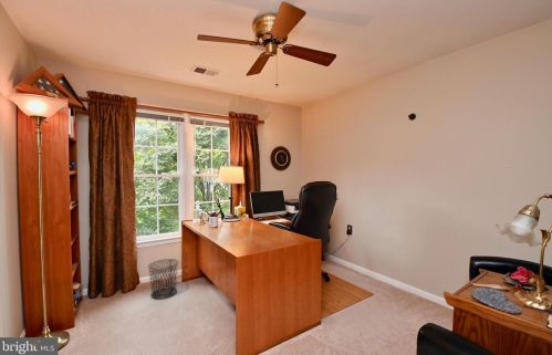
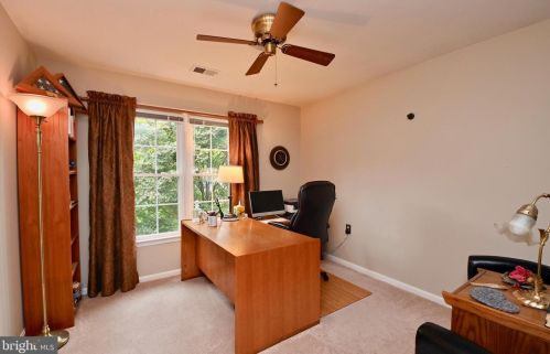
- waste bin [147,258,180,300]
